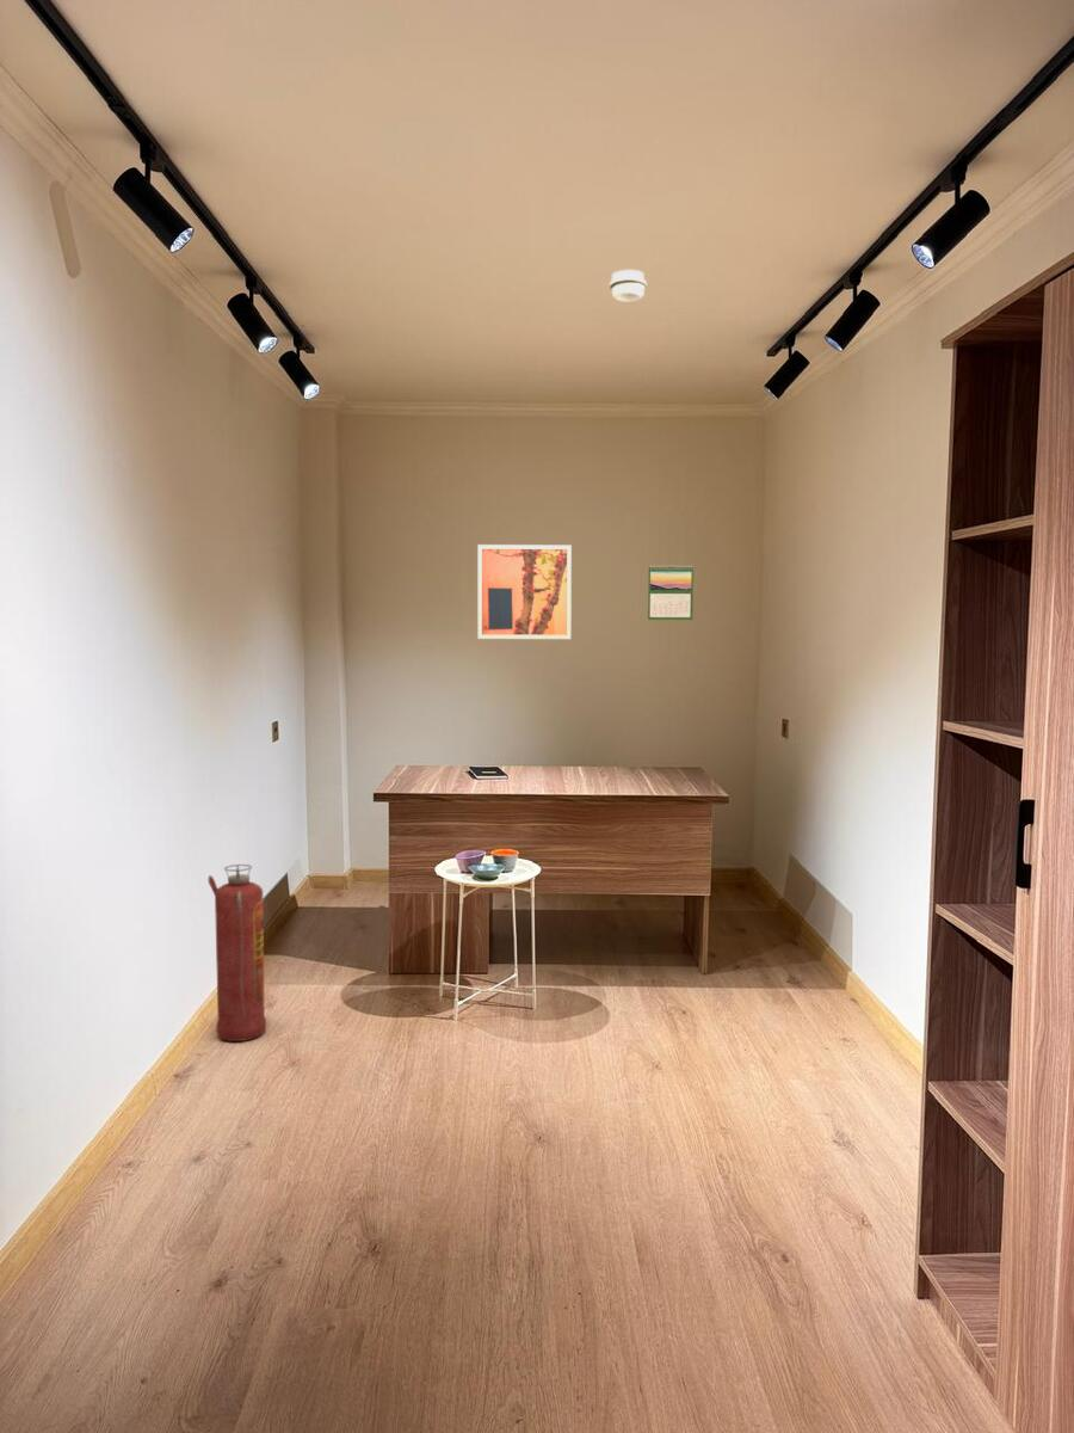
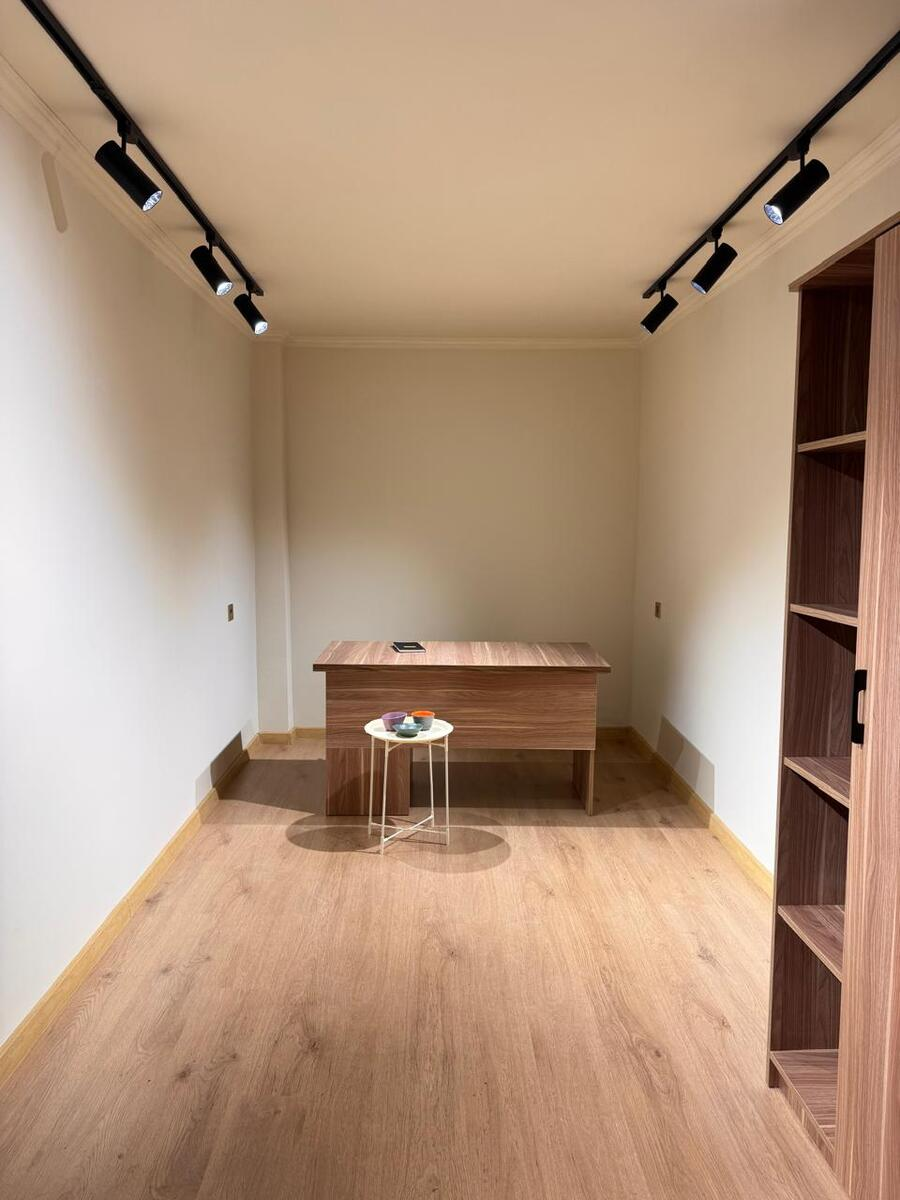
- wall art [476,543,573,640]
- fire extinguisher [206,863,267,1043]
- smoke detector [609,269,648,303]
- calendar [647,564,695,621]
